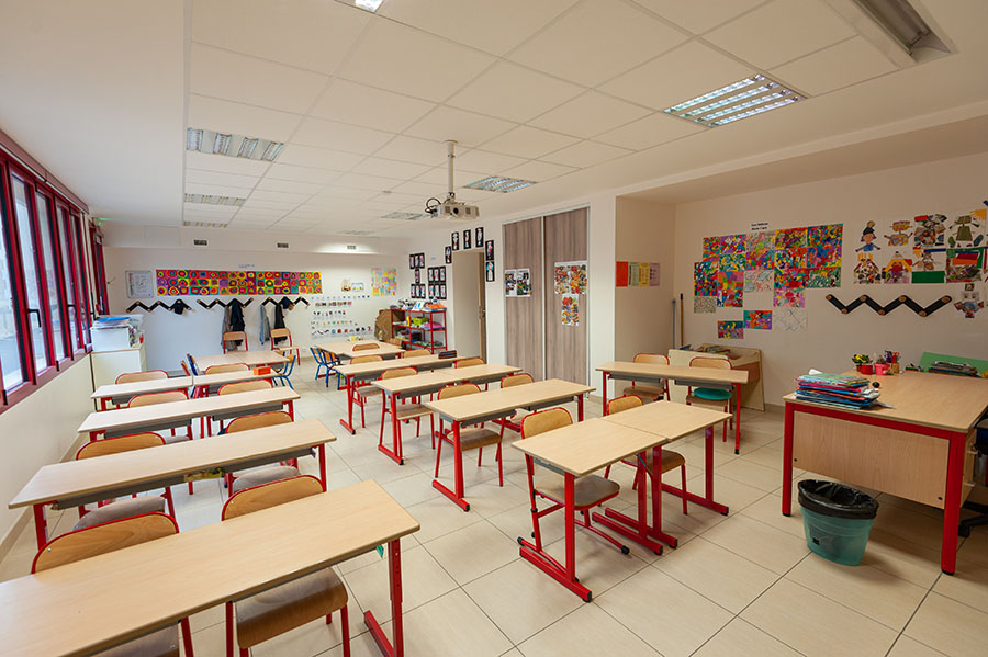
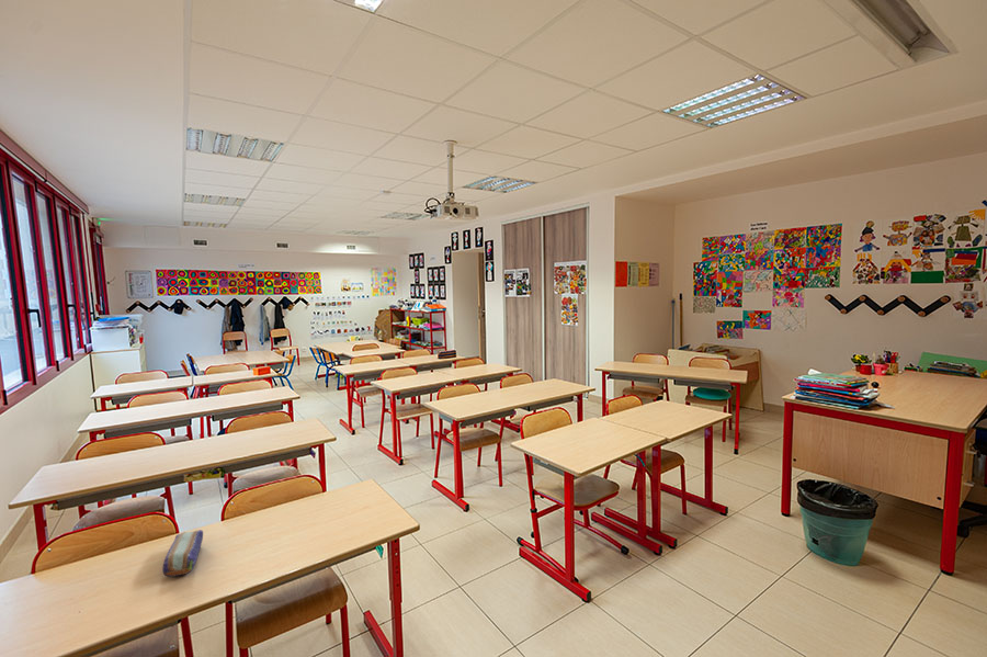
+ pencil case [161,529,204,578]
